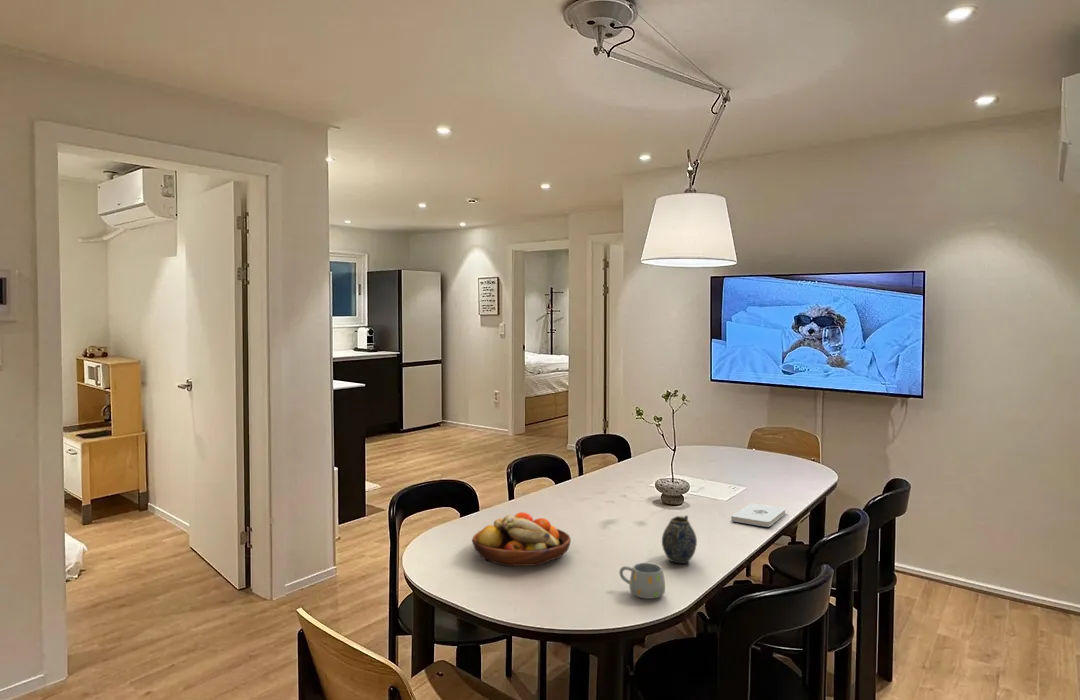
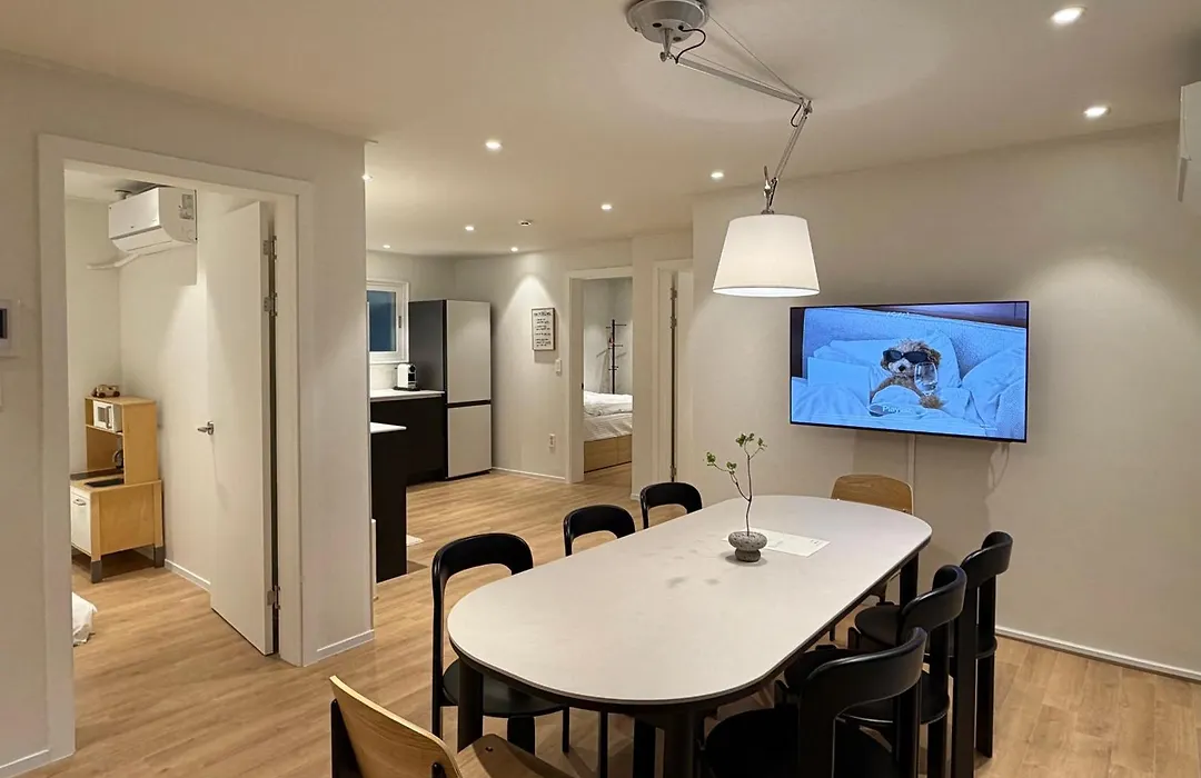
- notepad [730,502,787,528]
- teapot [661,514,698,564]
- fruit bowl [471,511,572,567]
- mug [618,562,666,600]
